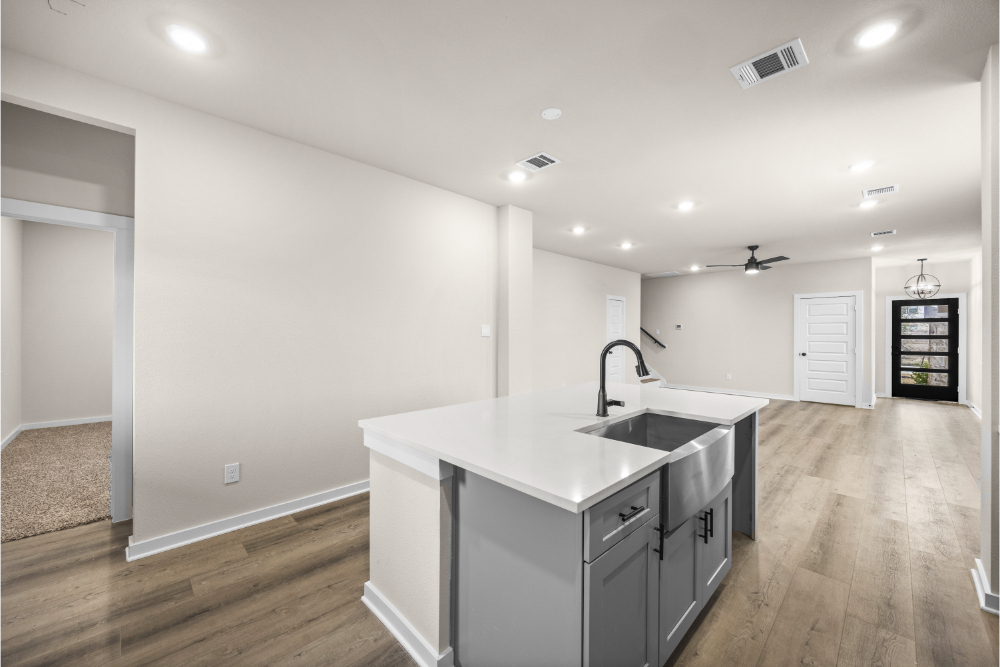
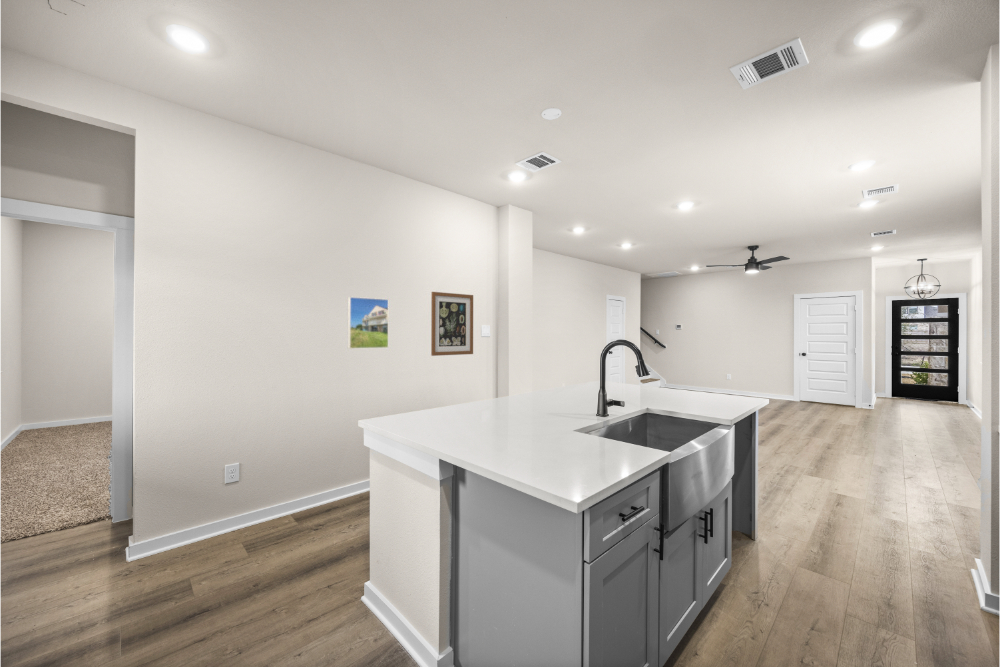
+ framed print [347,296,390,350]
+ wall art [430,291,474,357]
